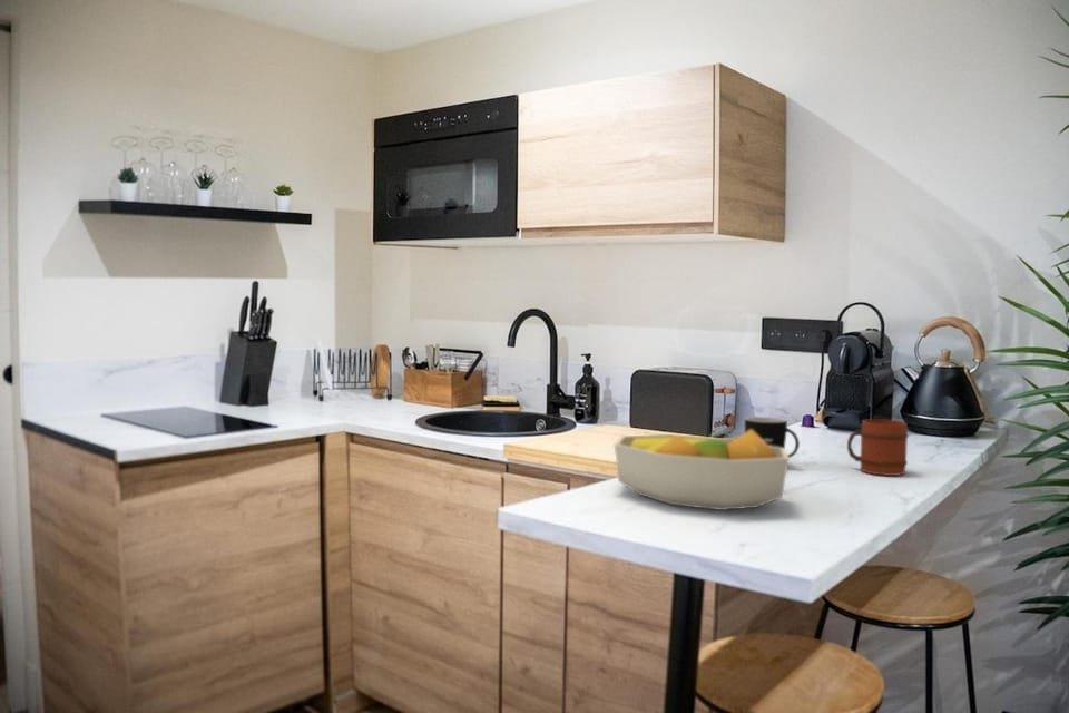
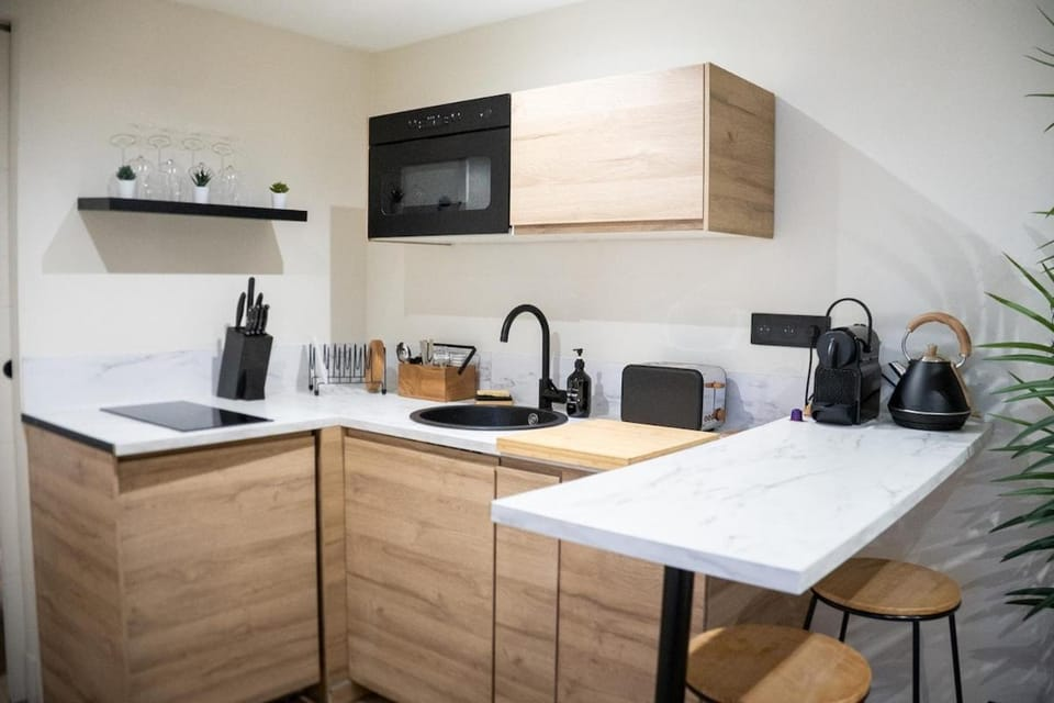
- mug [846,418,910,477]
- fruit bowl [614,429,791,511]
- mug [744,416,801,459]
